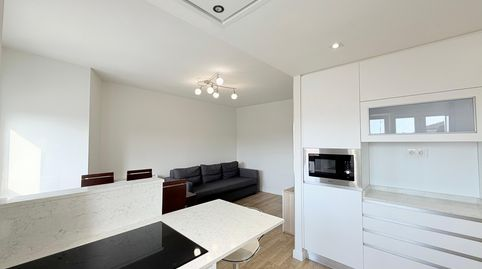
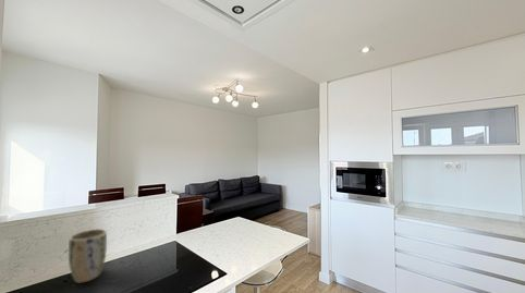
+ plant pot [68,228,108,284]
